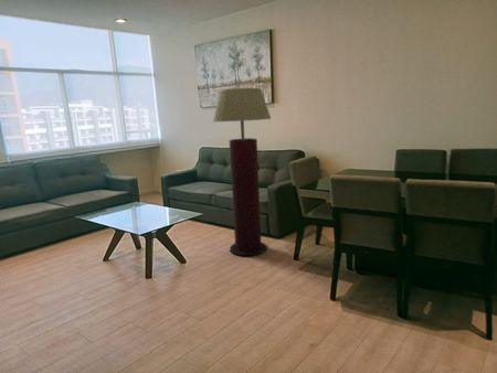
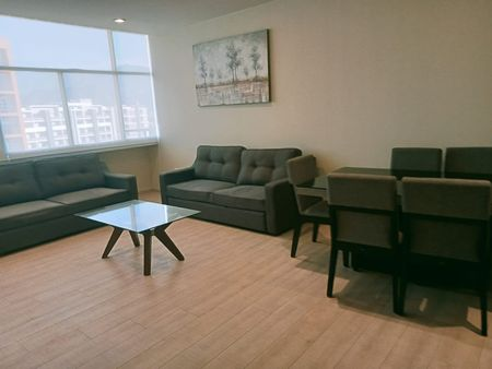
- floor lamp [212,87,272,257]
